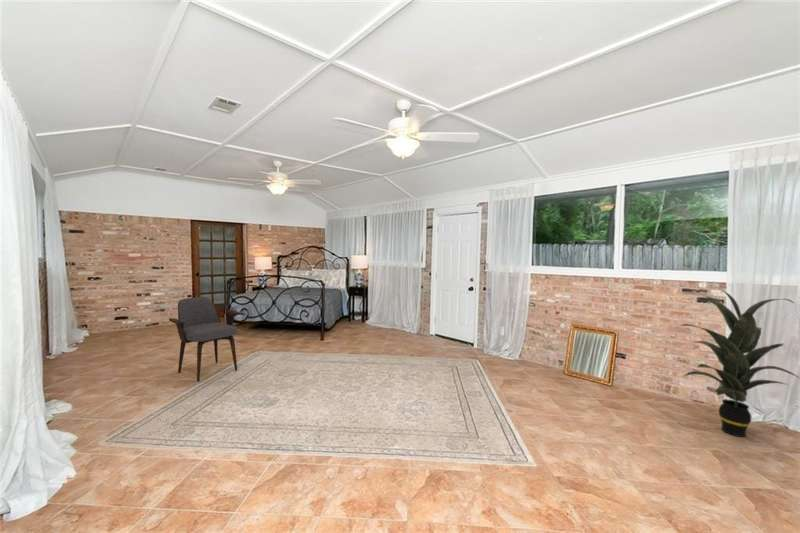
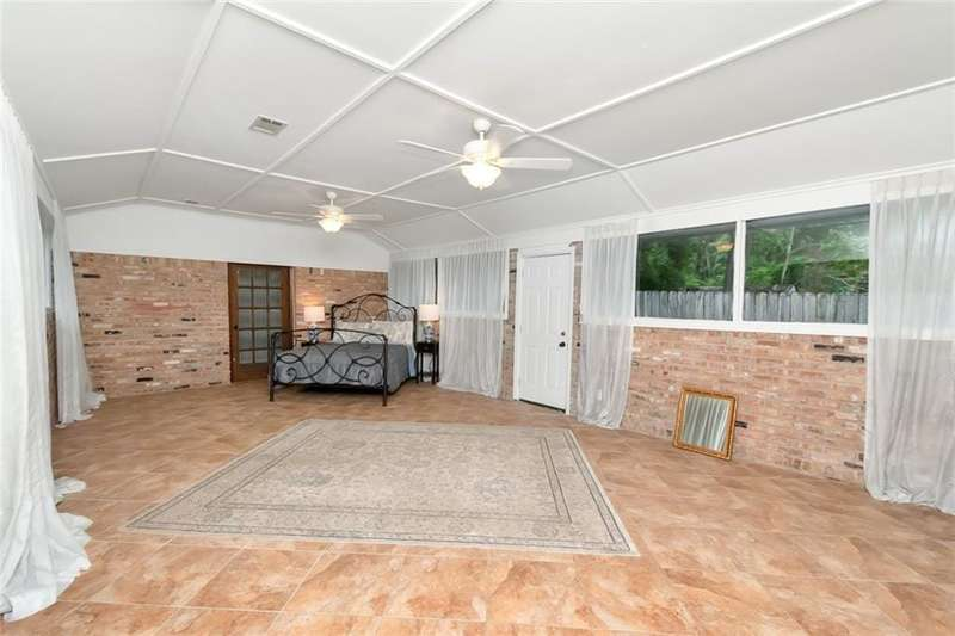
- armchair [168,296,242,382]
- indoor plant [678,286,800,438]
